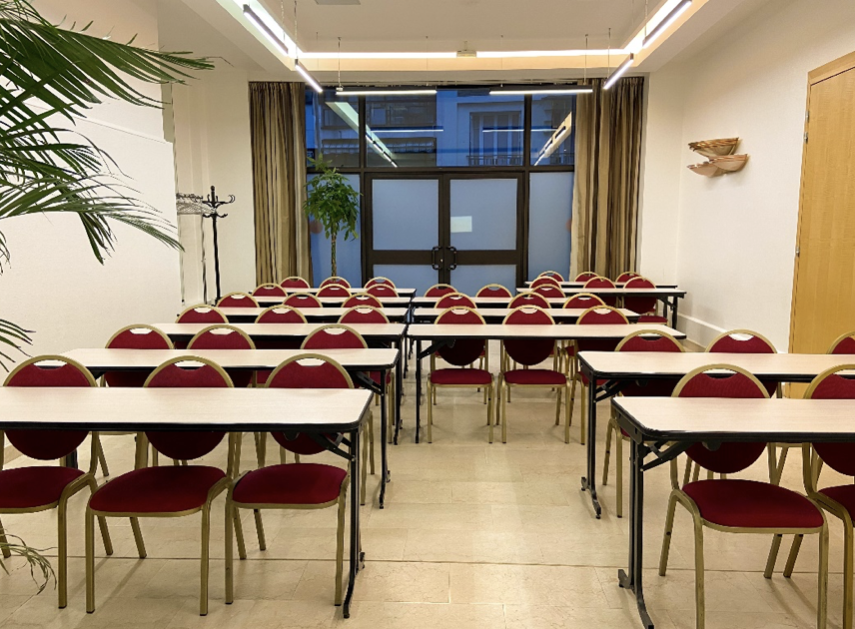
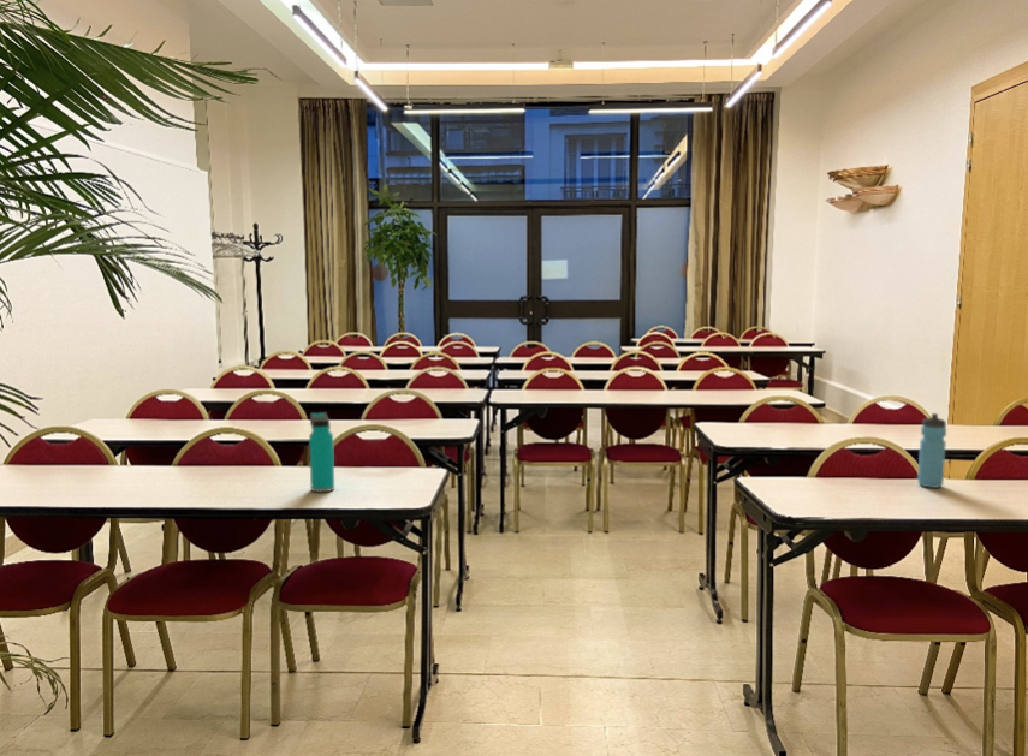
+ water bottle [916,412,947,489]
+ water bottle [308,411,335,493]
